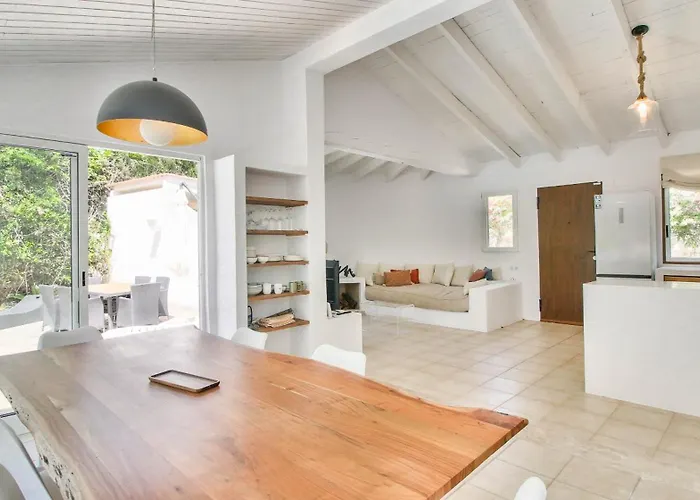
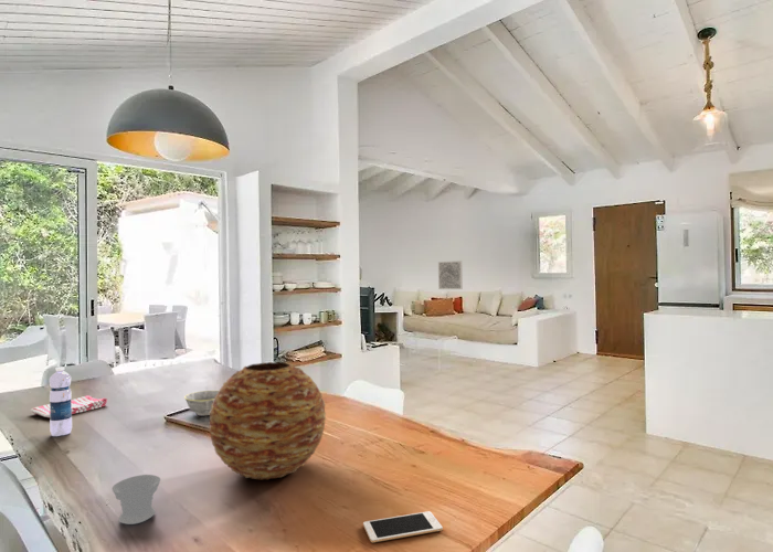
+ cell phone [362,510,444,543]
+ vase [208,361,327,481]
+ cup [112,474,161,526]
+ bowl [183,390,220,416]
+ wall art [437,259,464,290]
+ water bottle [49,365,73,437]
+ dish towel [30,394,108,418]
